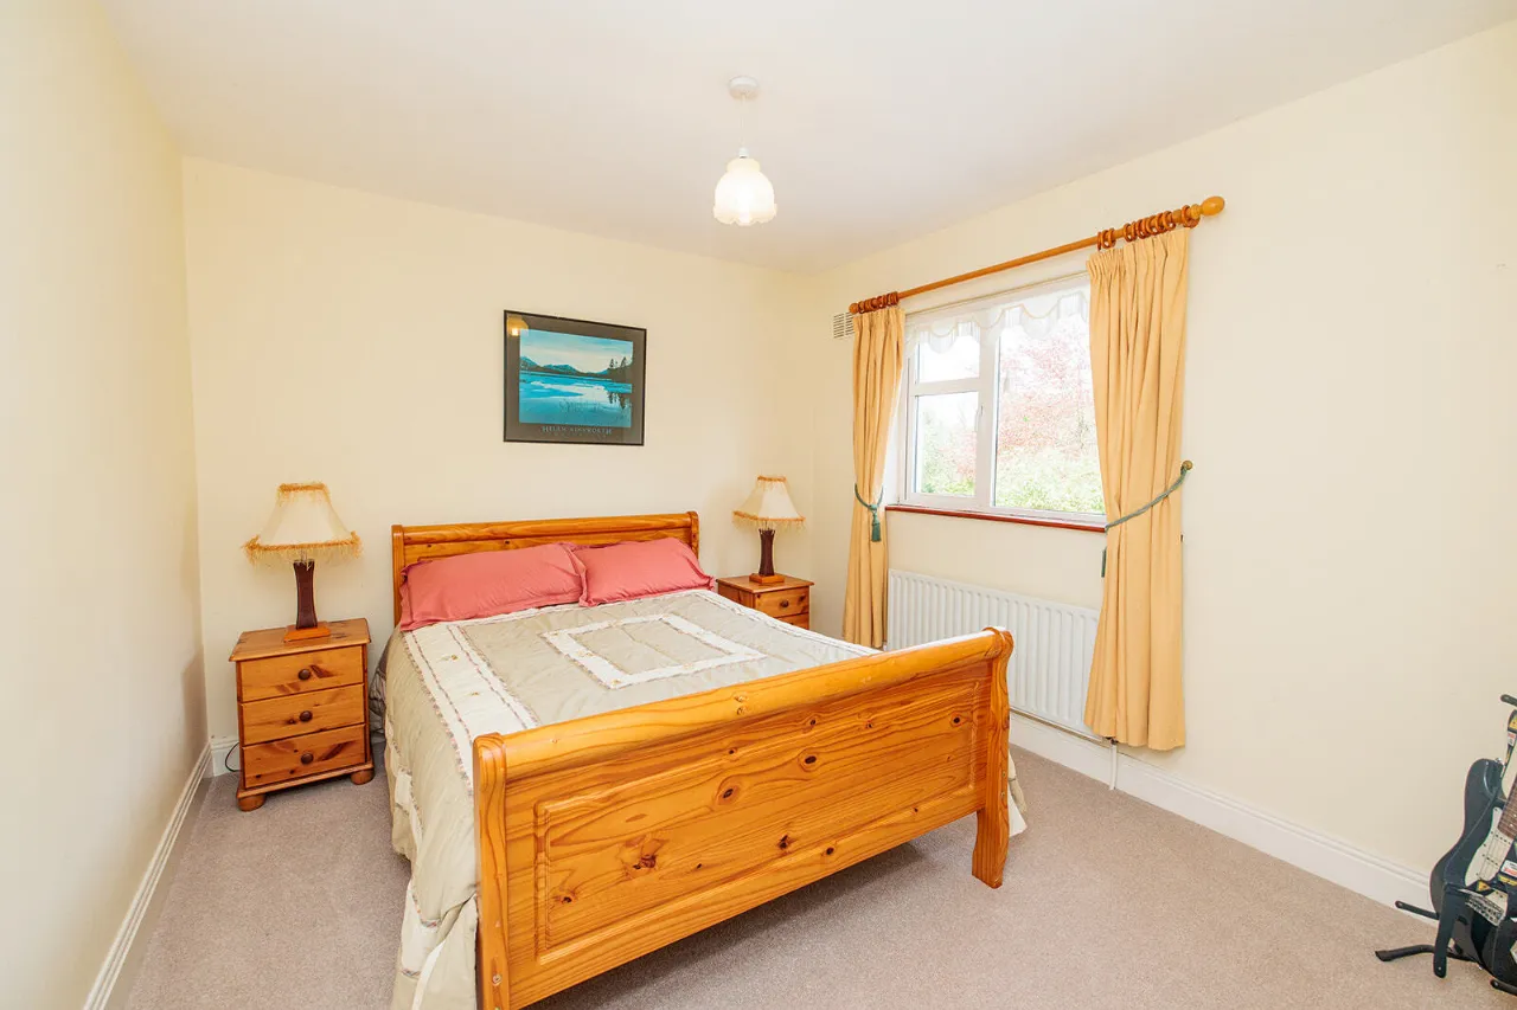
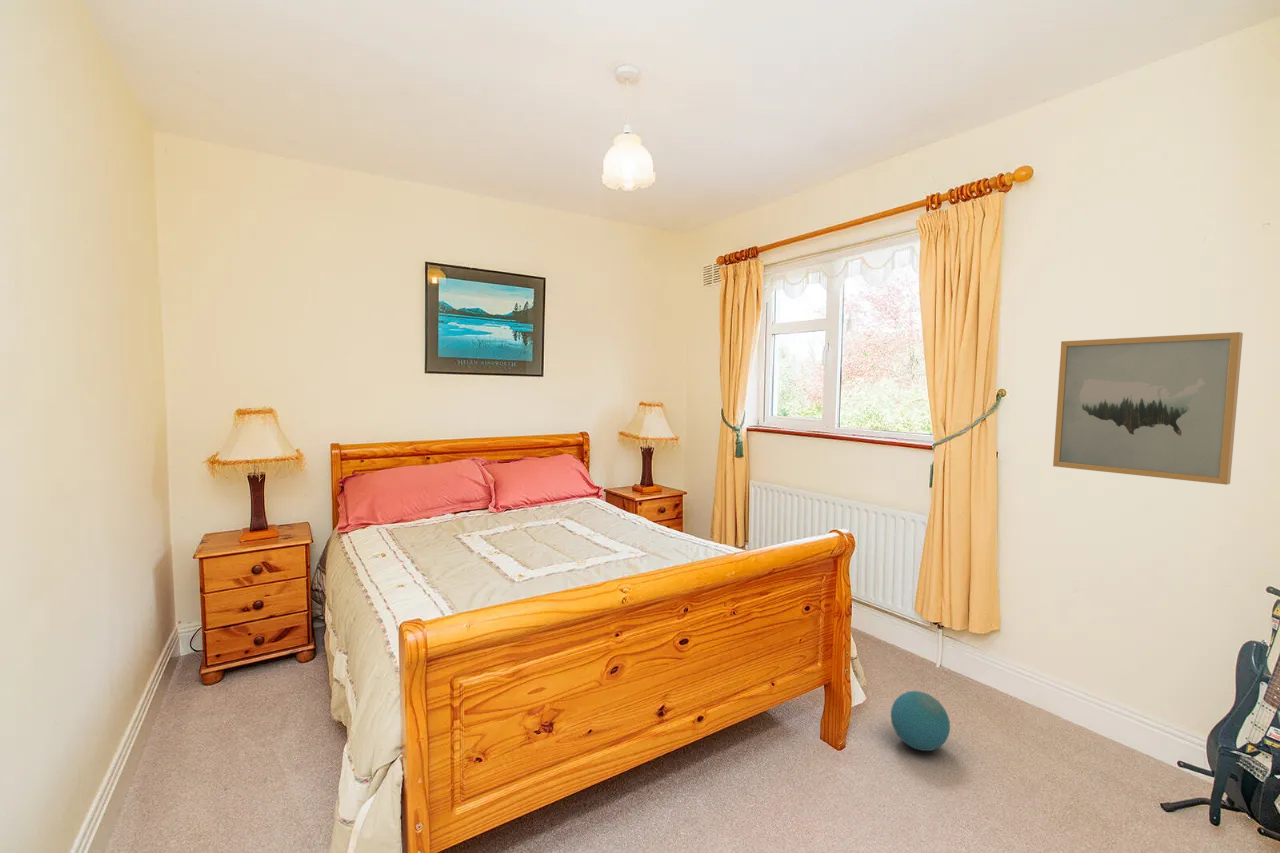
+ wall art [1052,331,1244,486]
+ ball [890,690,951,752]
